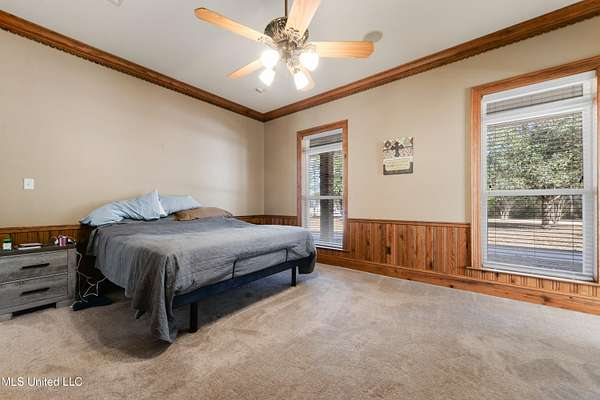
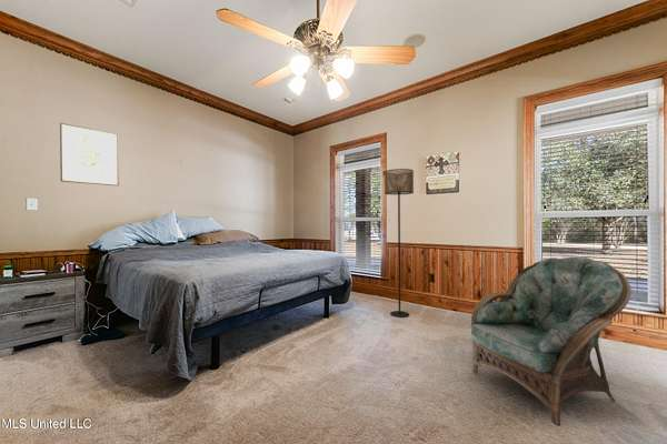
+ armchair [470,255,633,427]
+ wall art [59,122,120,186]
+ floor lamp [384,168,415,319]
